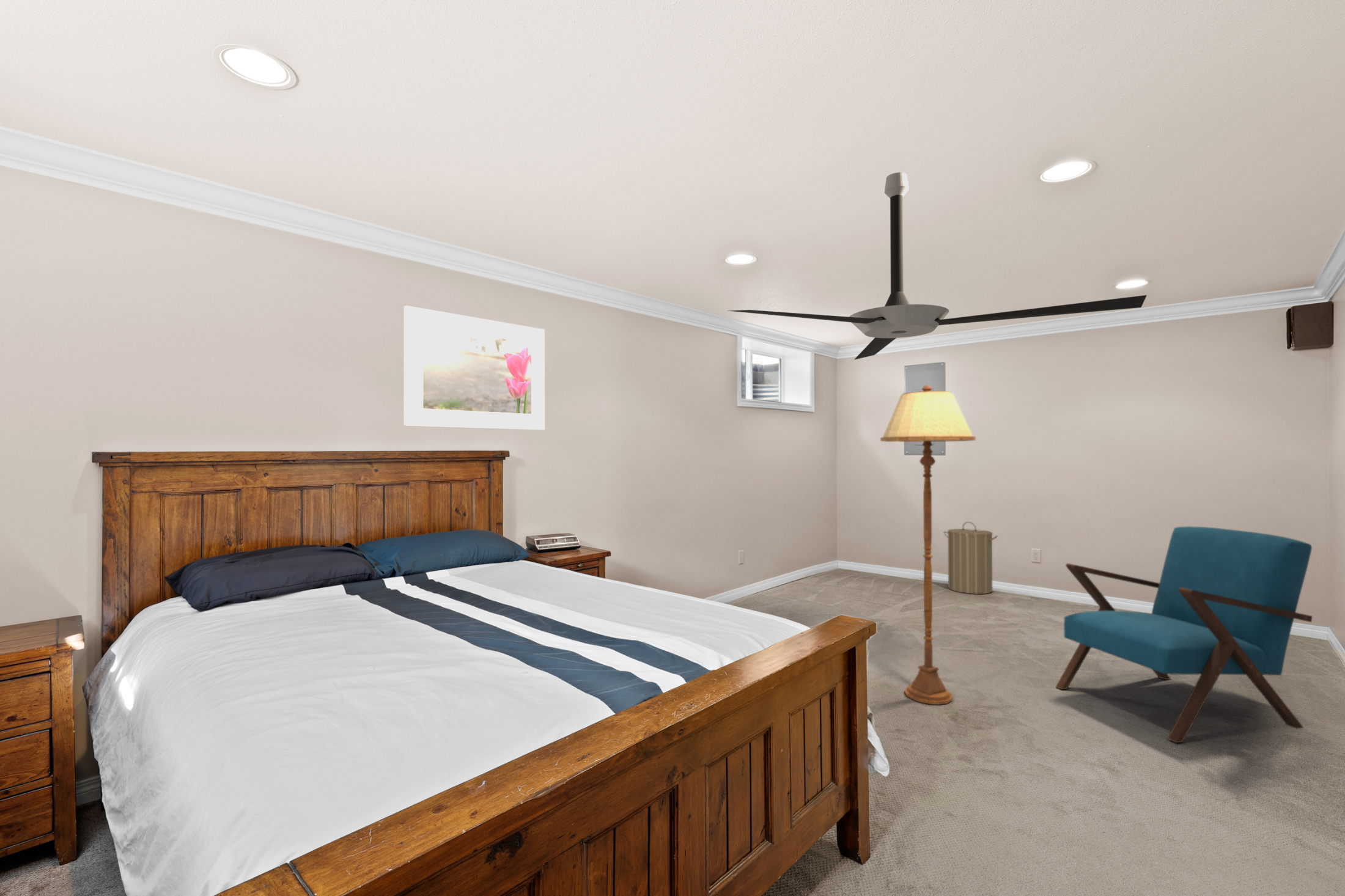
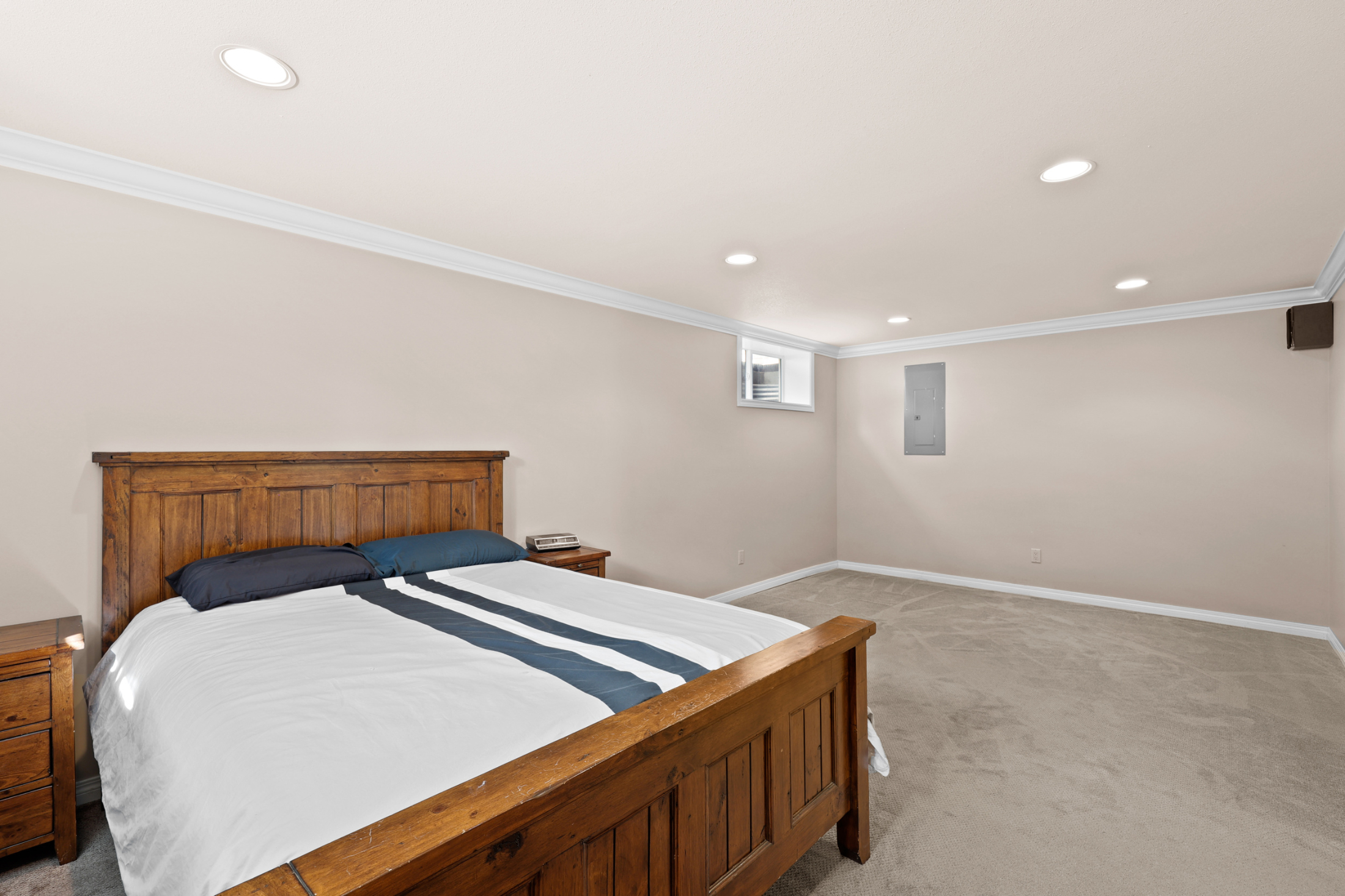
- floor lamp [880,385,976,705]
- laundry hamper [943,521,998,595]
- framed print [403,305,545,431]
- ceiling fan [726,172,1148,361]
- armchair [1055,526,1313,743]
